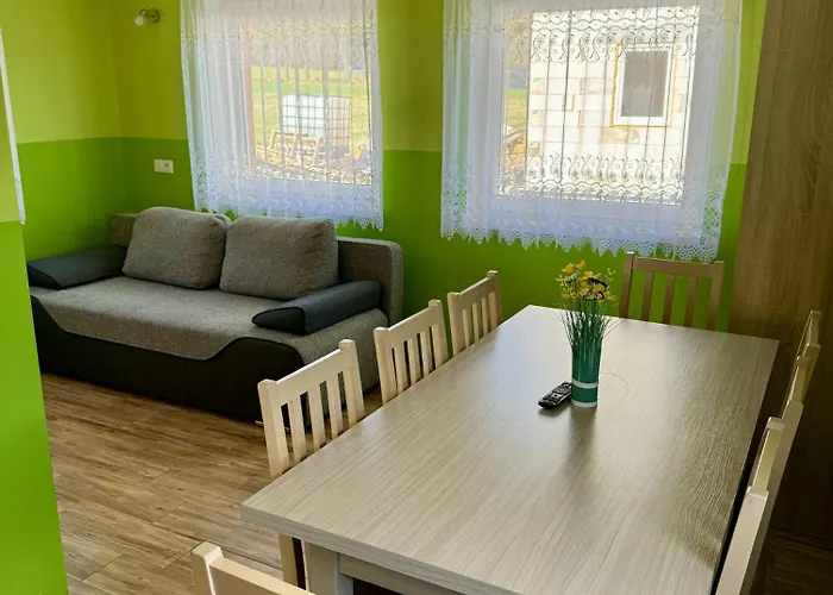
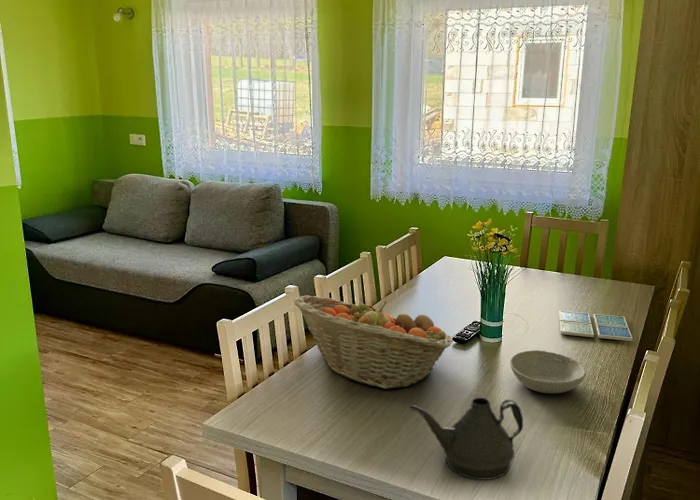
+ bowl [509,349,587,394]
+ fruit basket [293,294,454,390]
+ drink coaster [558,310,634,342]
+ teapot [408,397,524,481]
